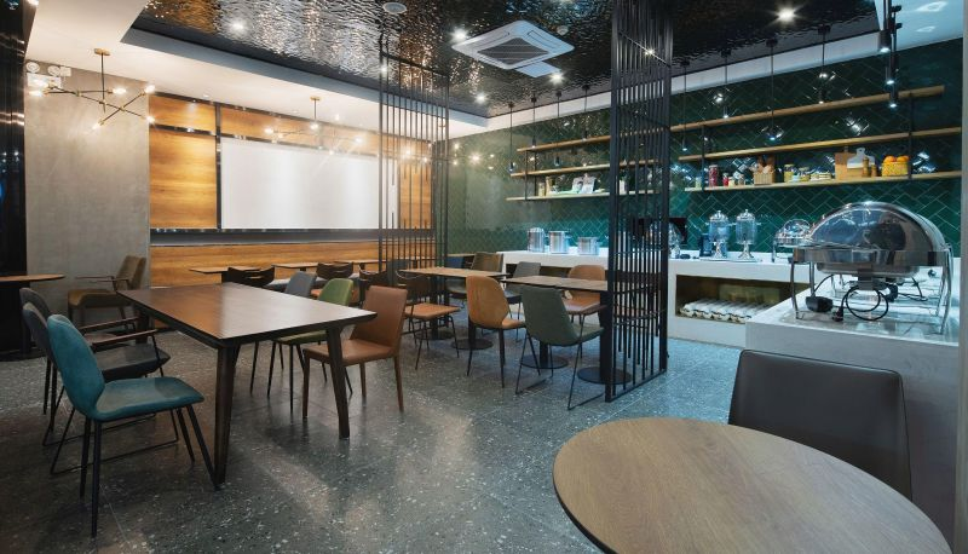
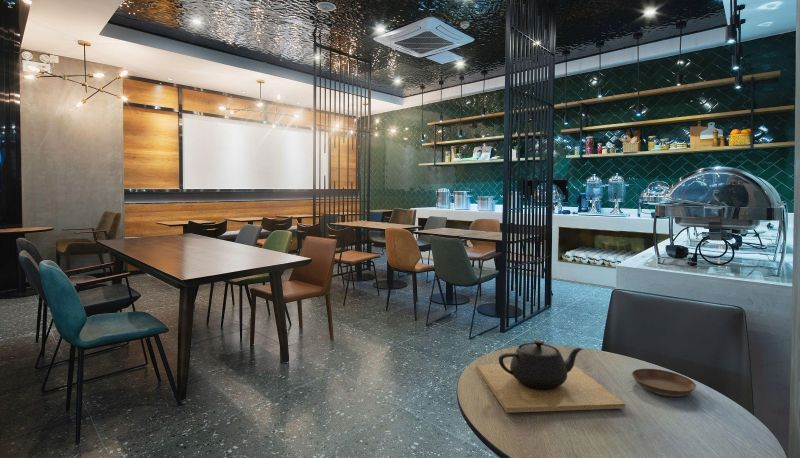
+ saucer [631,368,697,398]
+ teapot [475,339,626,414]
